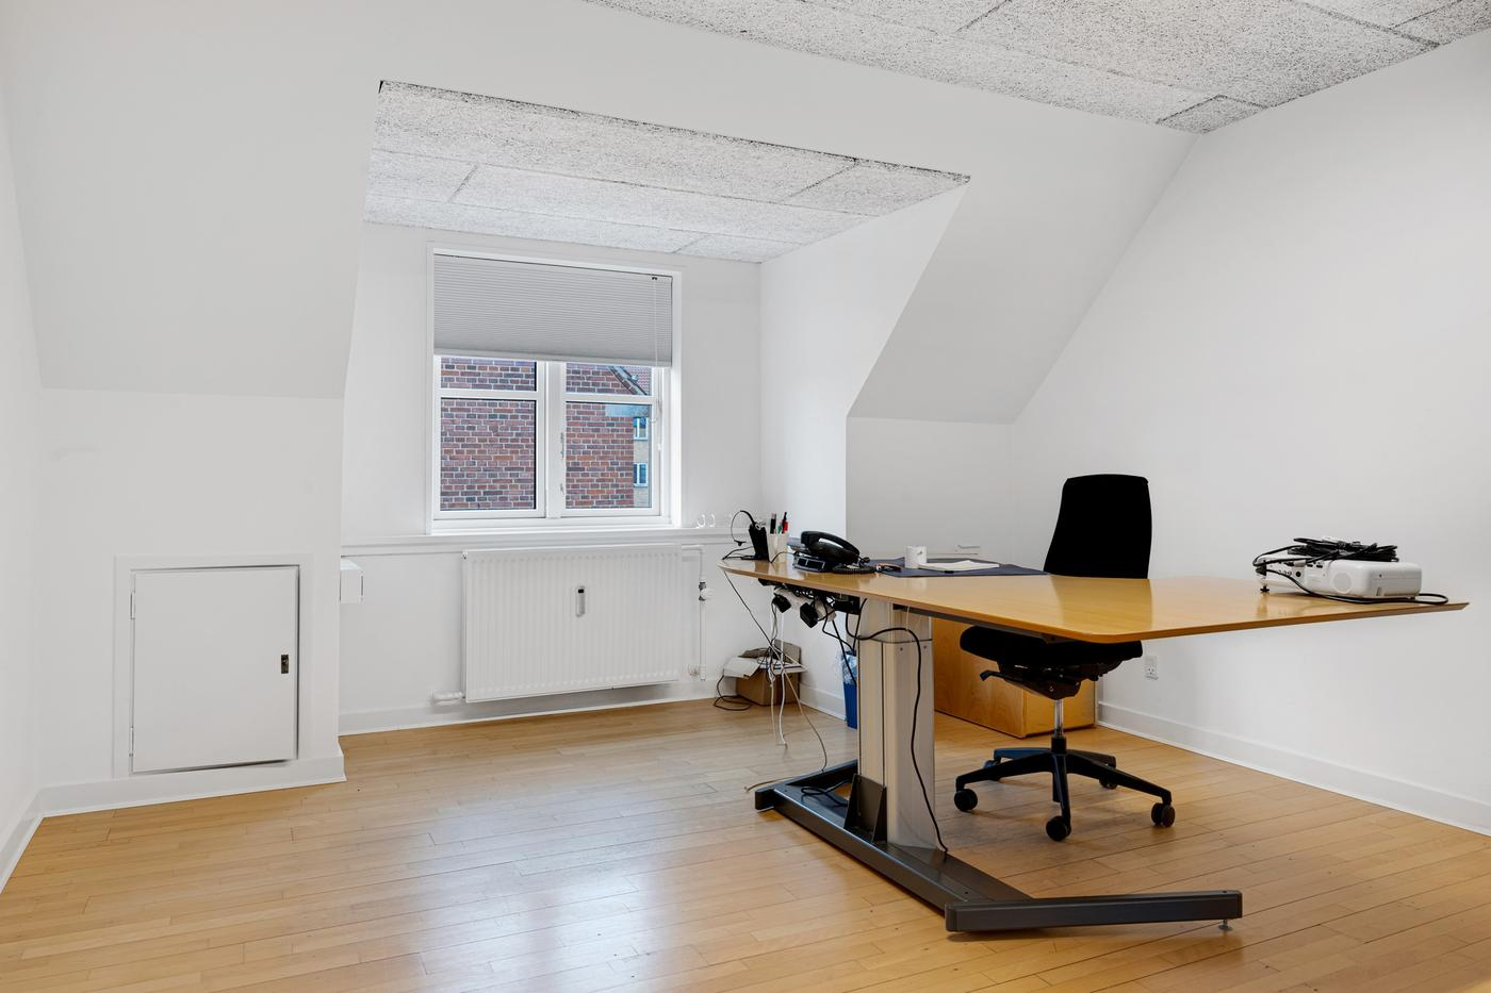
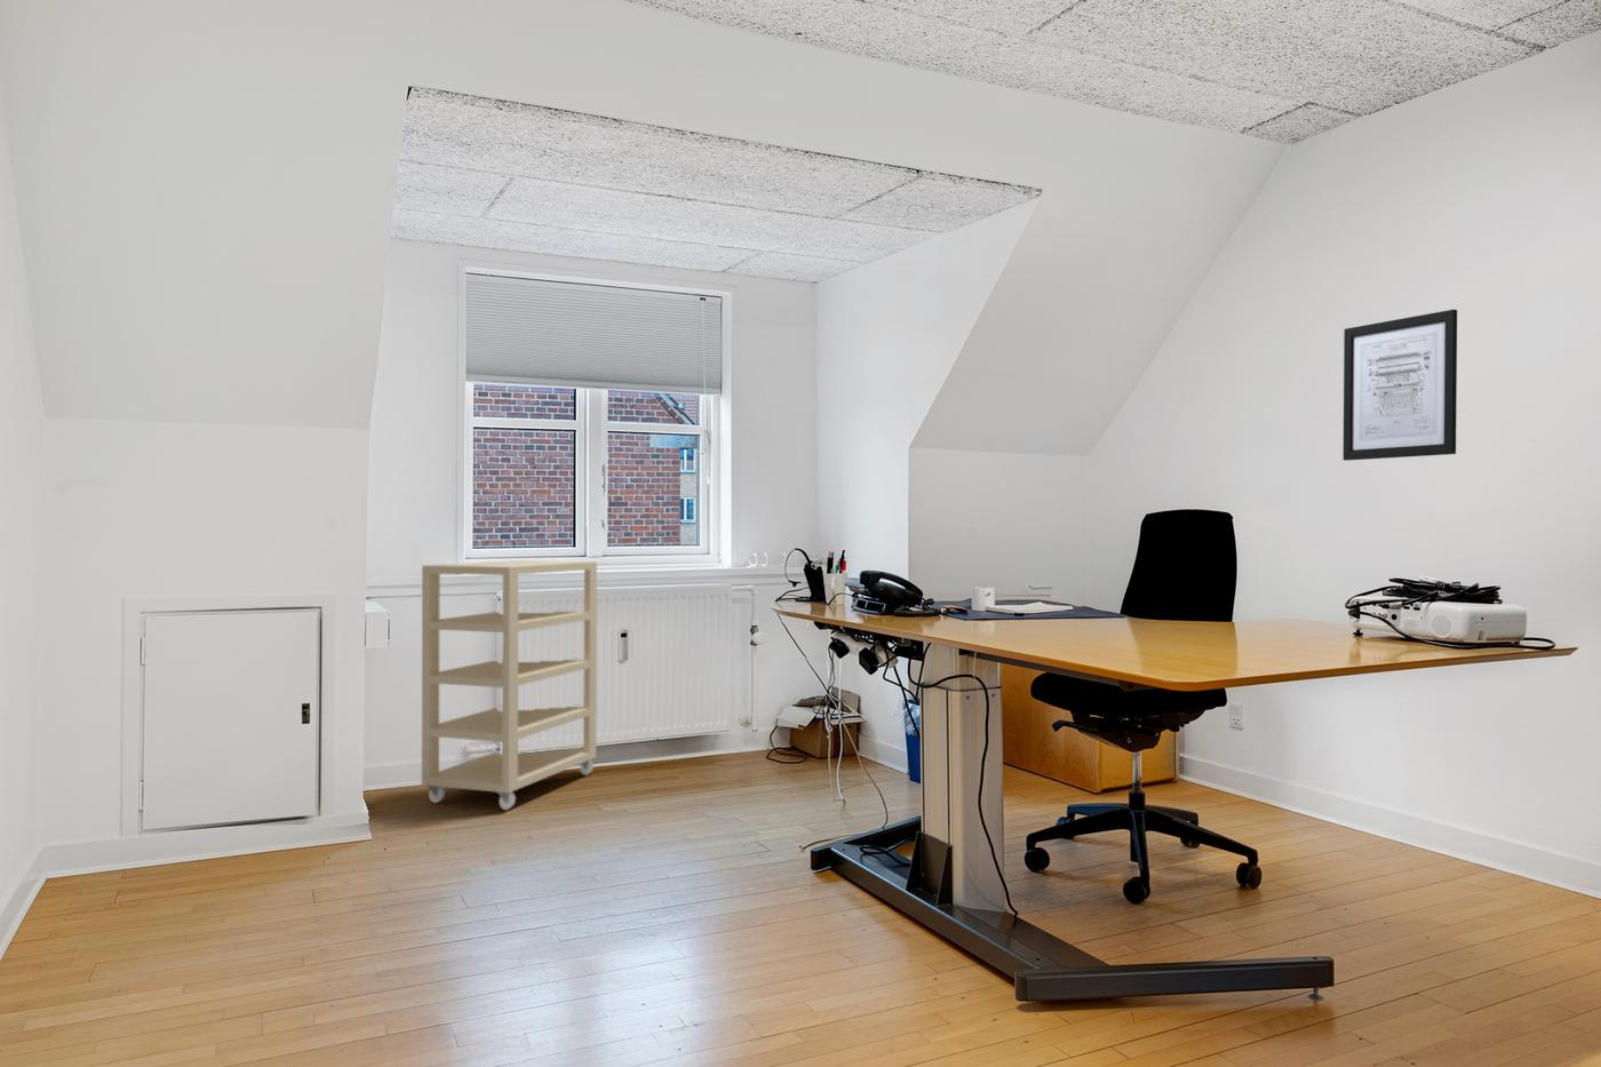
+ shelving unit [421,560,598,811]
+ wall art [1343,308,1458,462]
